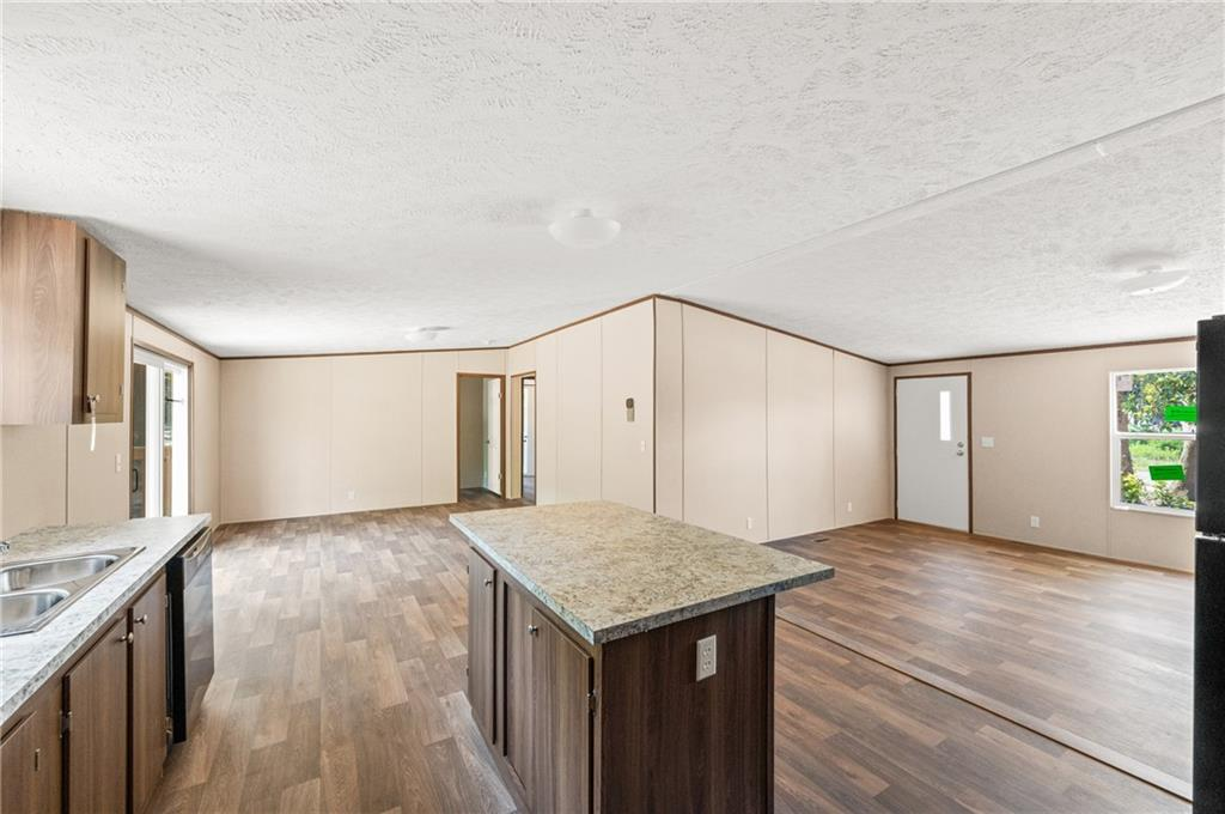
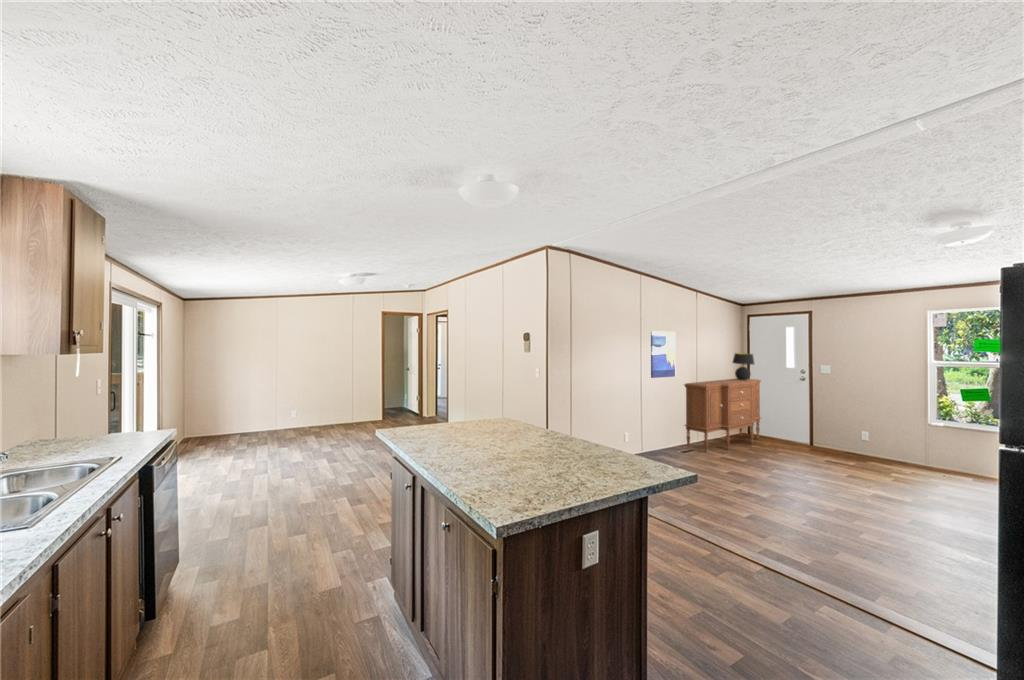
+ sideboard [683,378,762,453]
+ table lamp [731,352,756,380]
+ wall art [650,331,677,379]
